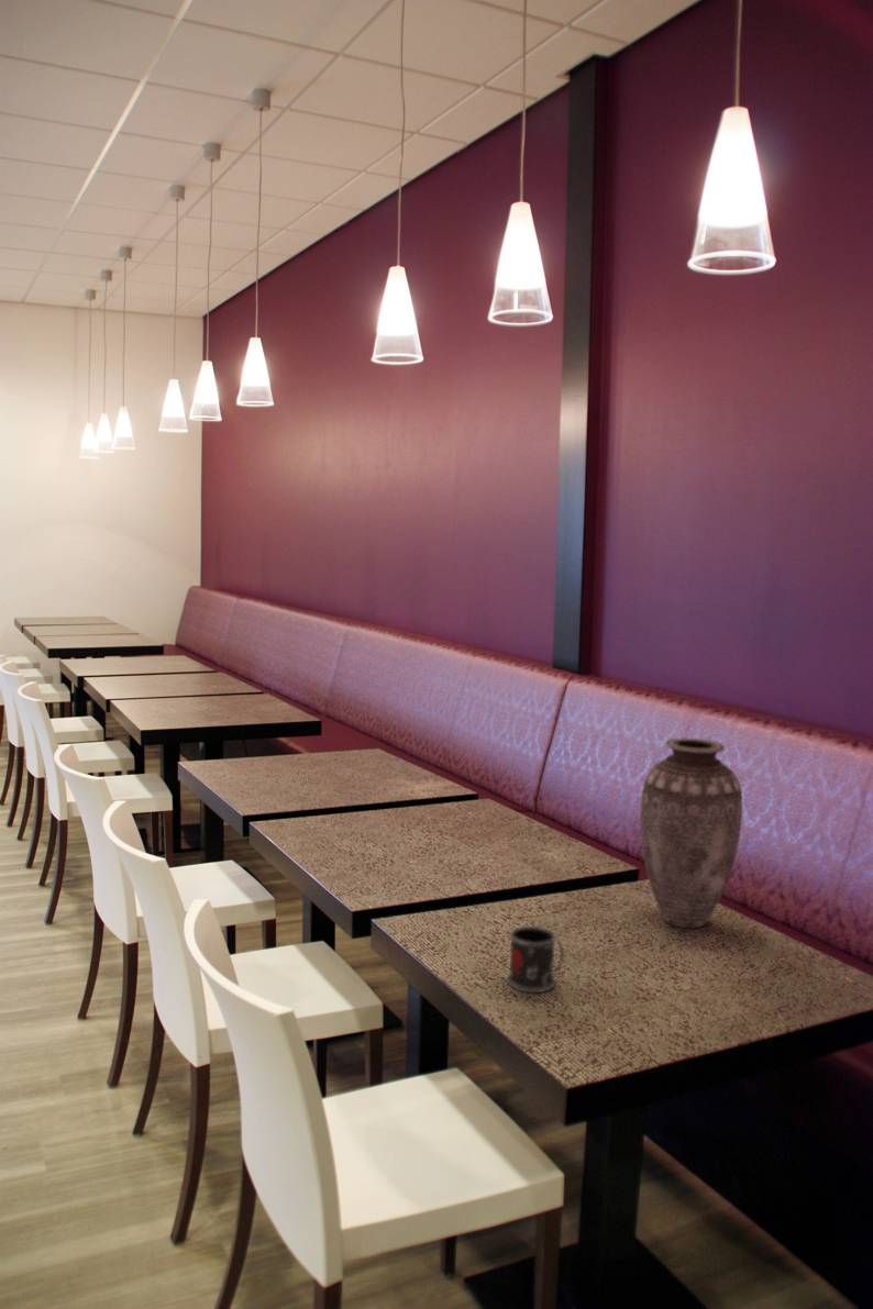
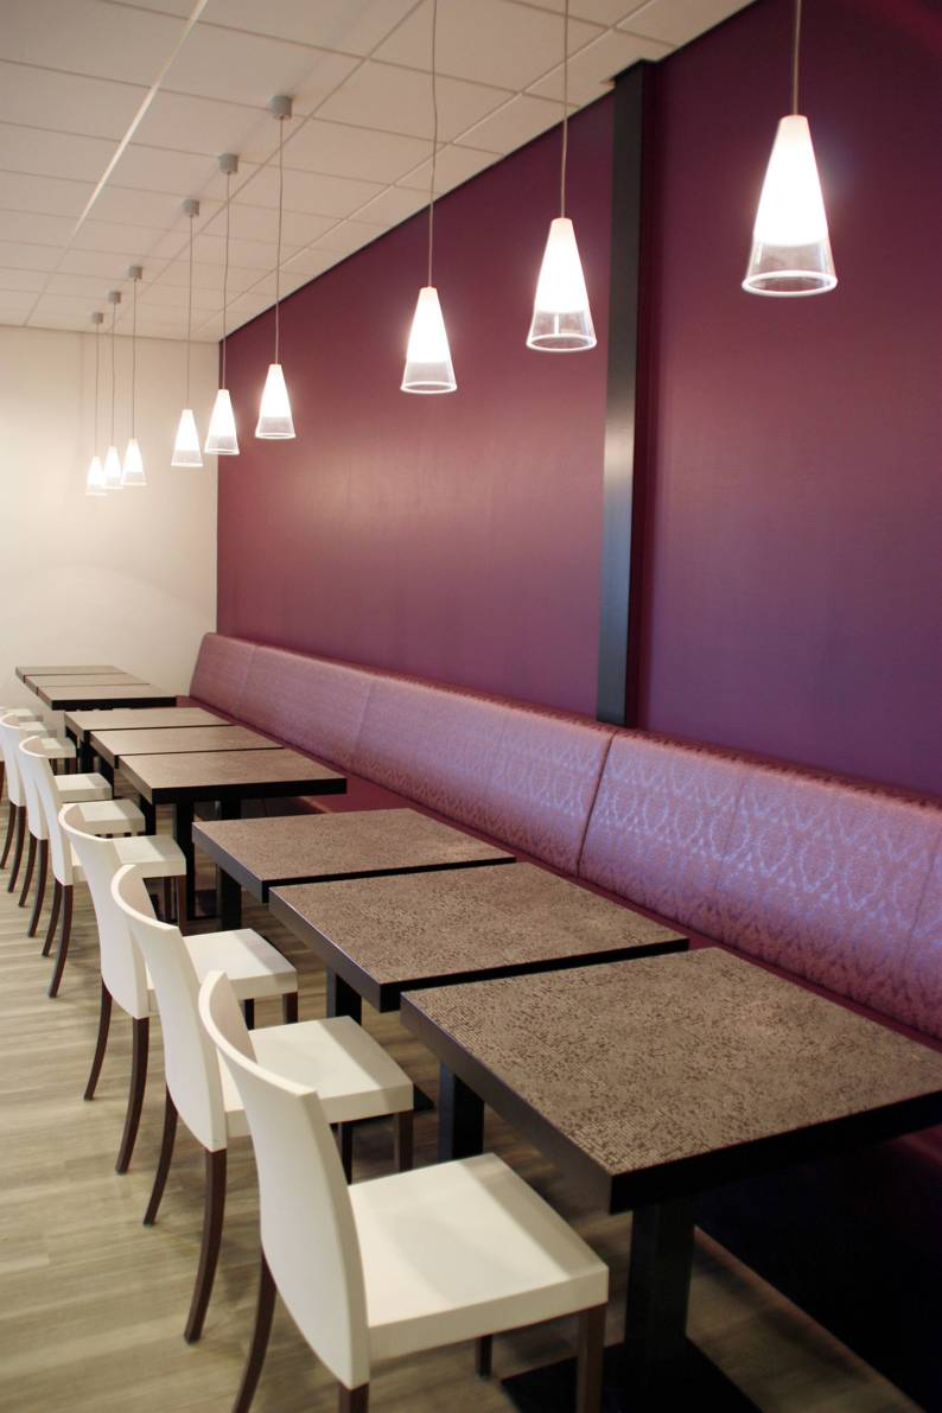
- mug [506,925,565,994]
- vase [640,737,743,929]
